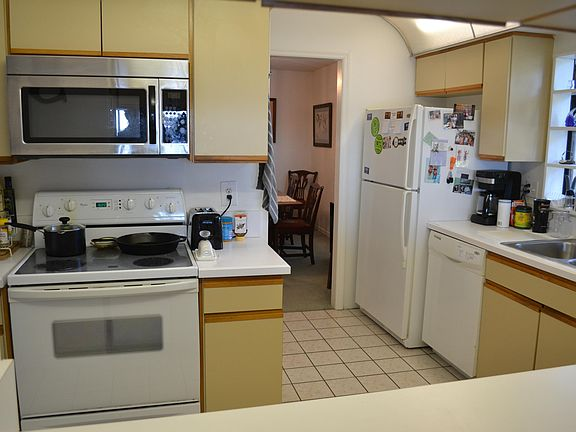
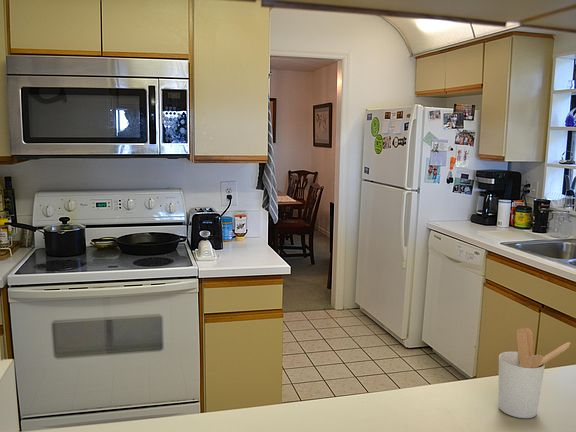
+ utensil holder [497,327,572,419]
